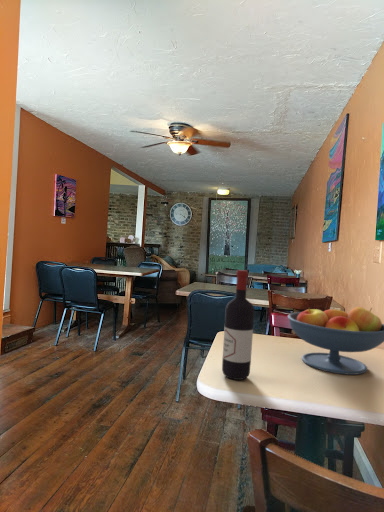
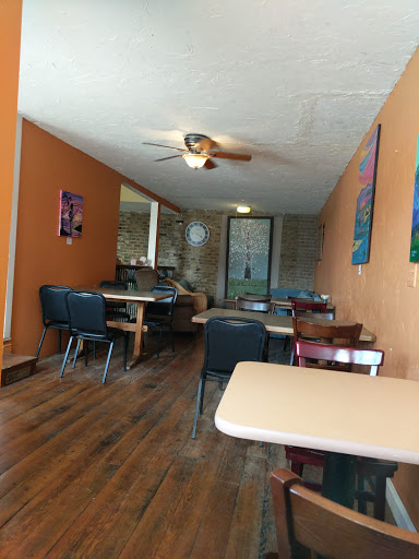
- wine bottle [221,269,255,381]
- fruit bowl [287,306,384,376]
